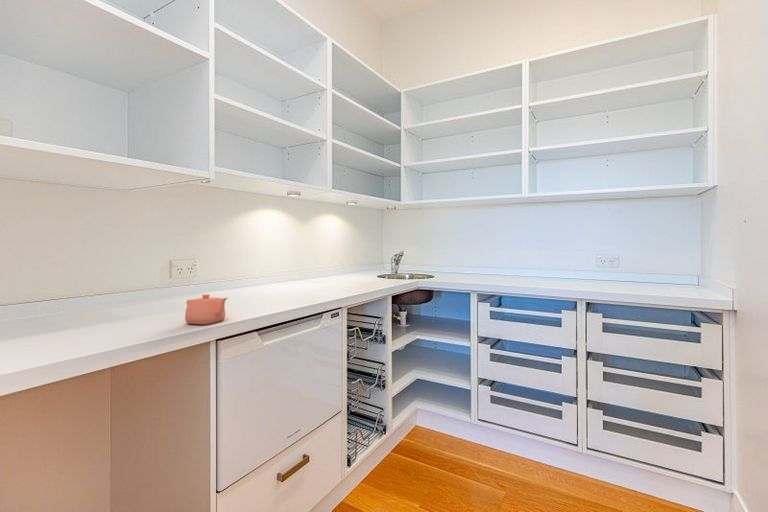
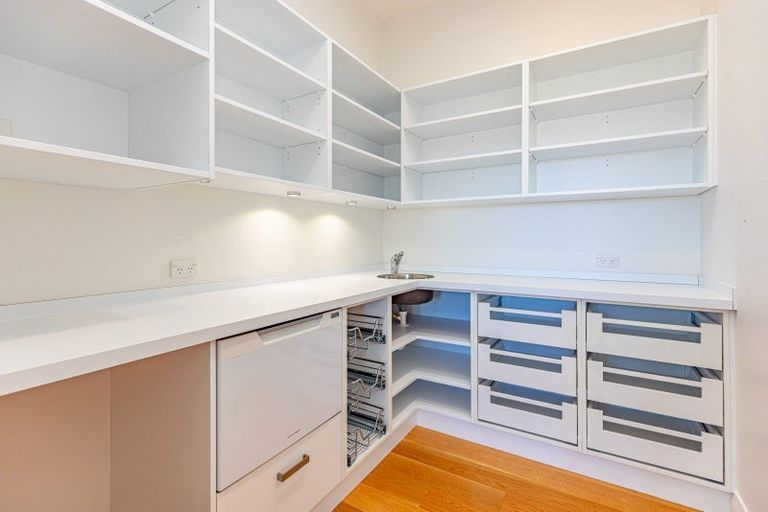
- teapot [184,293,228,325]
